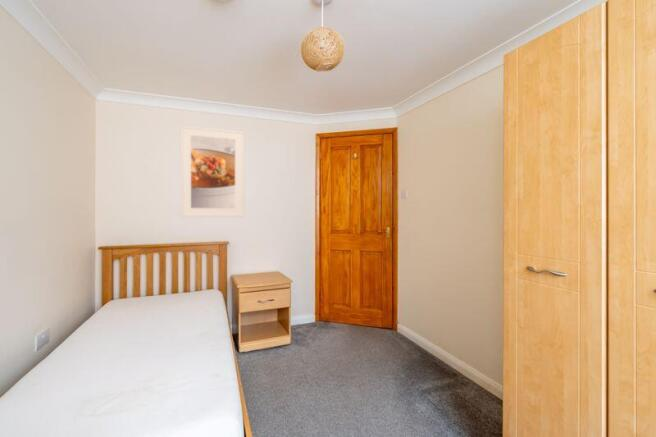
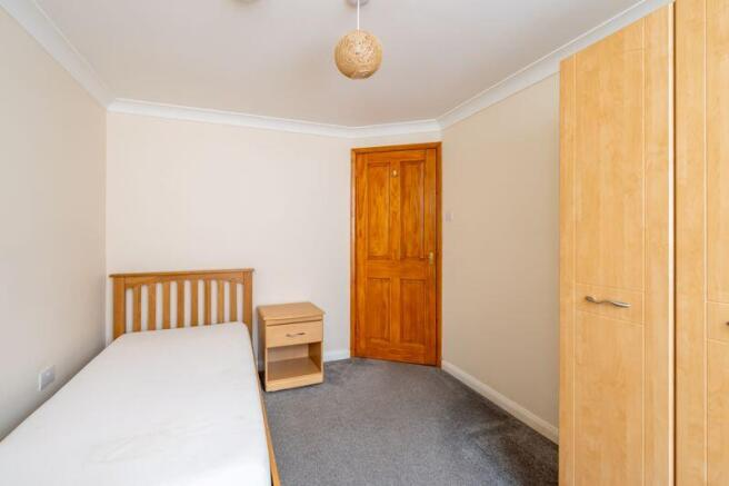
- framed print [180,124,245,218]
